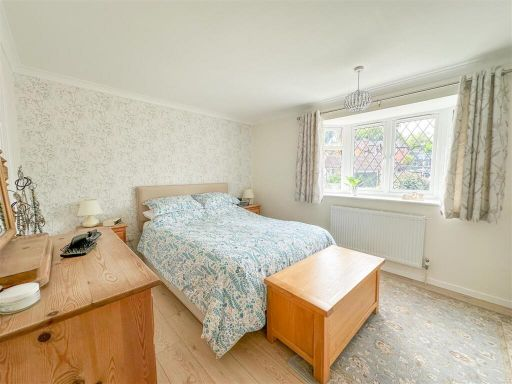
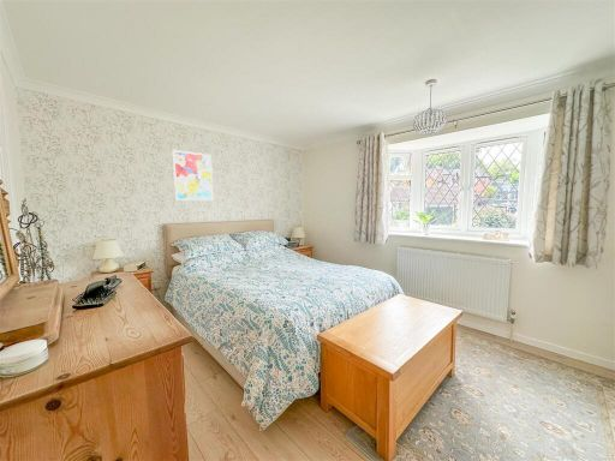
+ wall art [171,149,215,202]
